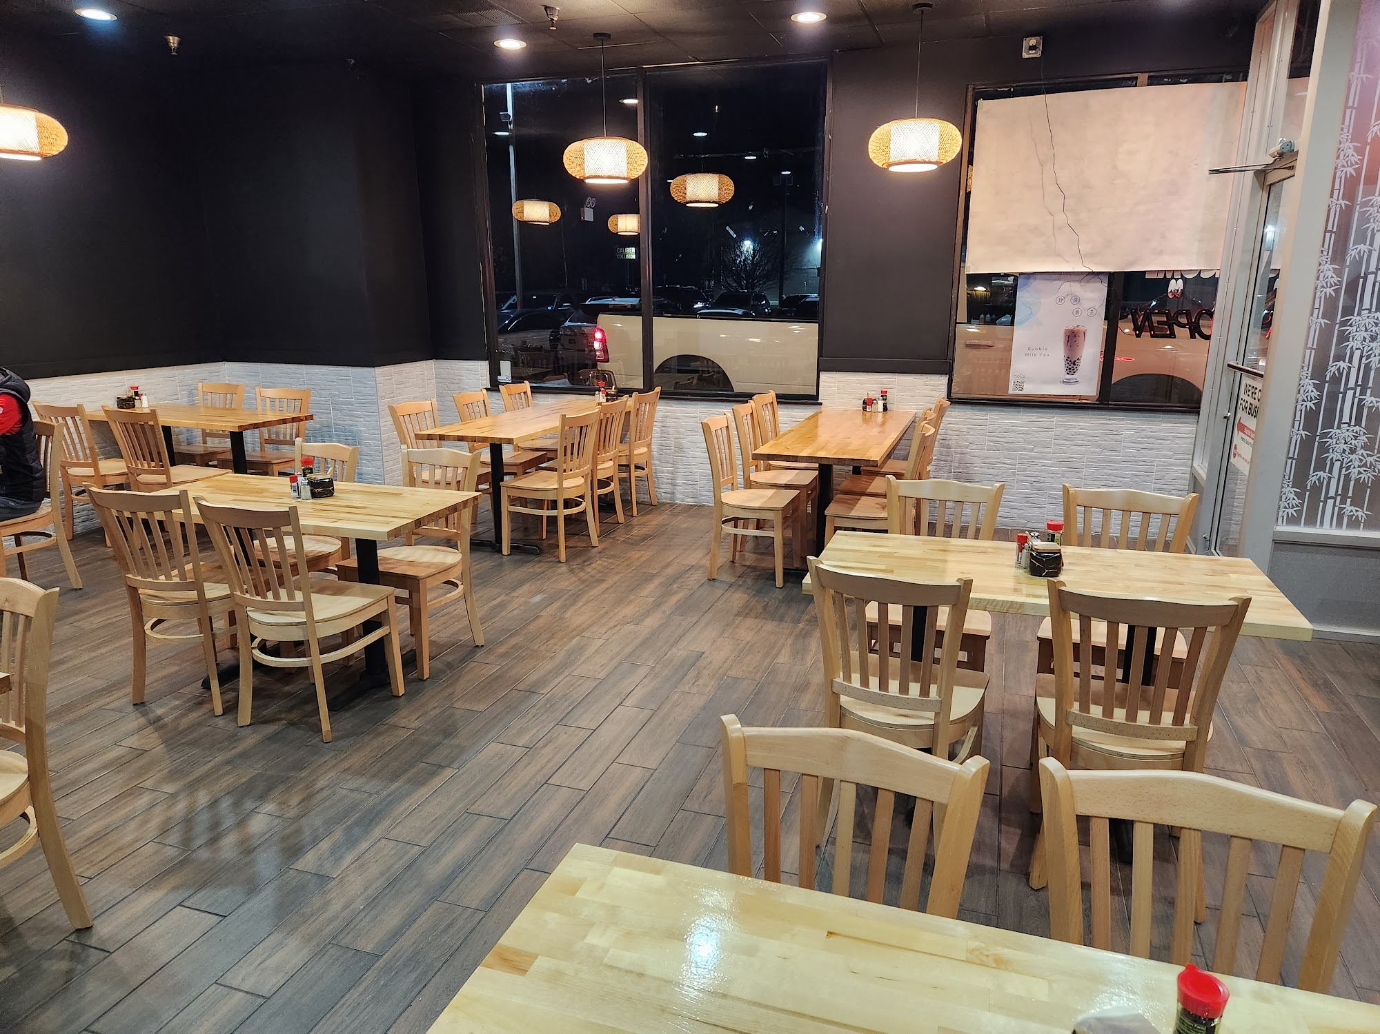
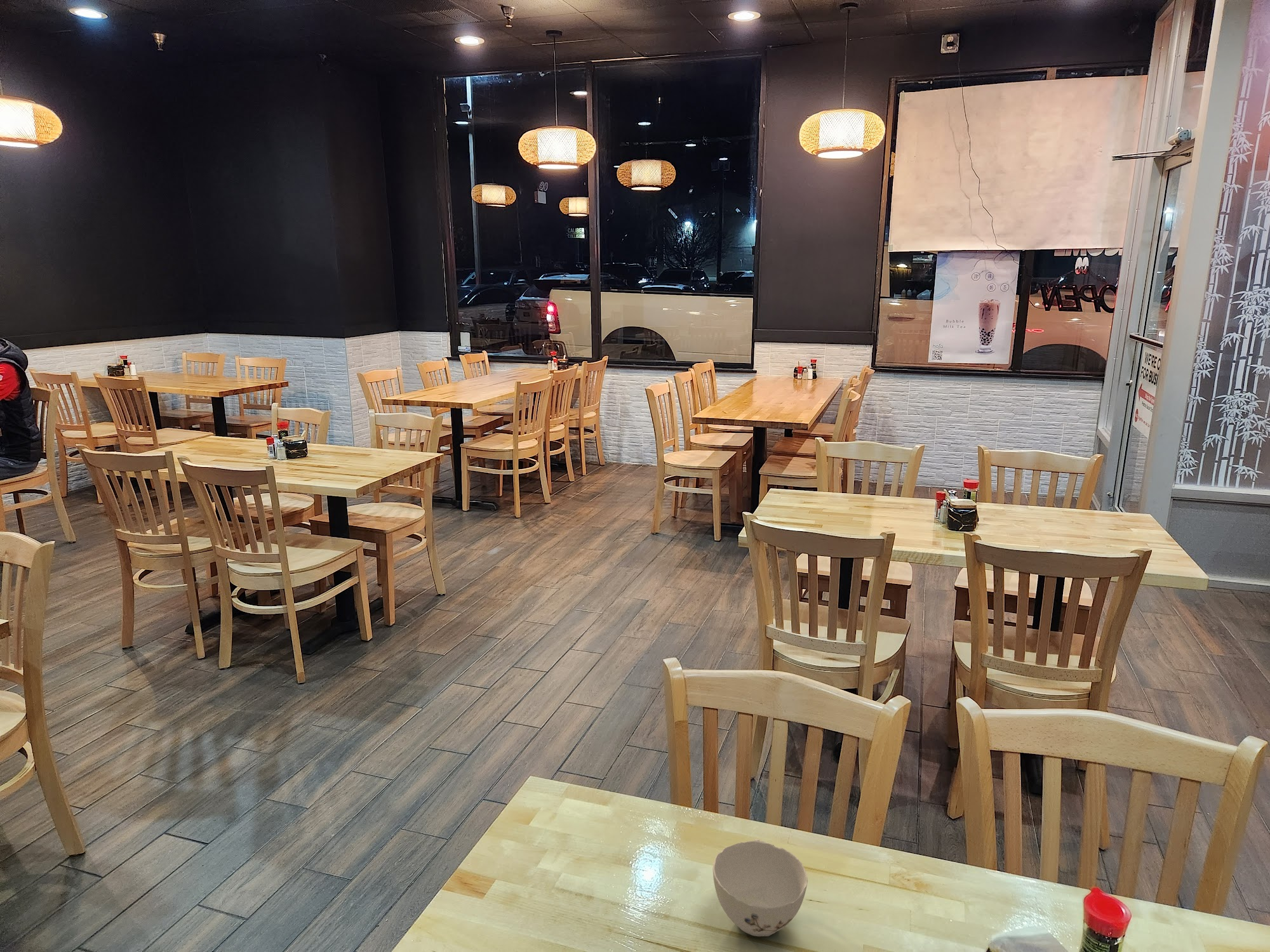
+ teacup [712,838,808,937]
